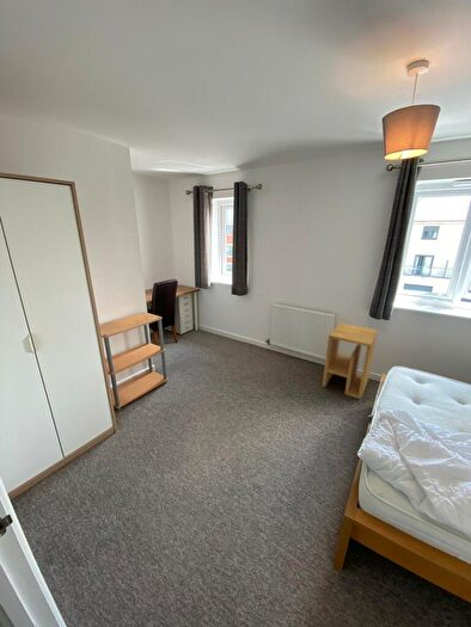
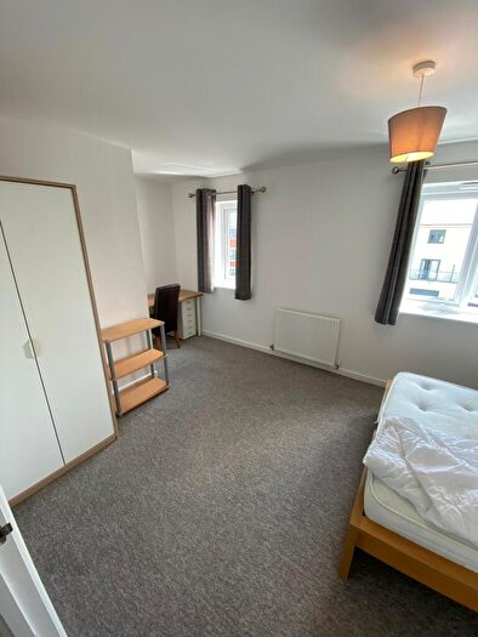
- side table [322,321,379,400]
